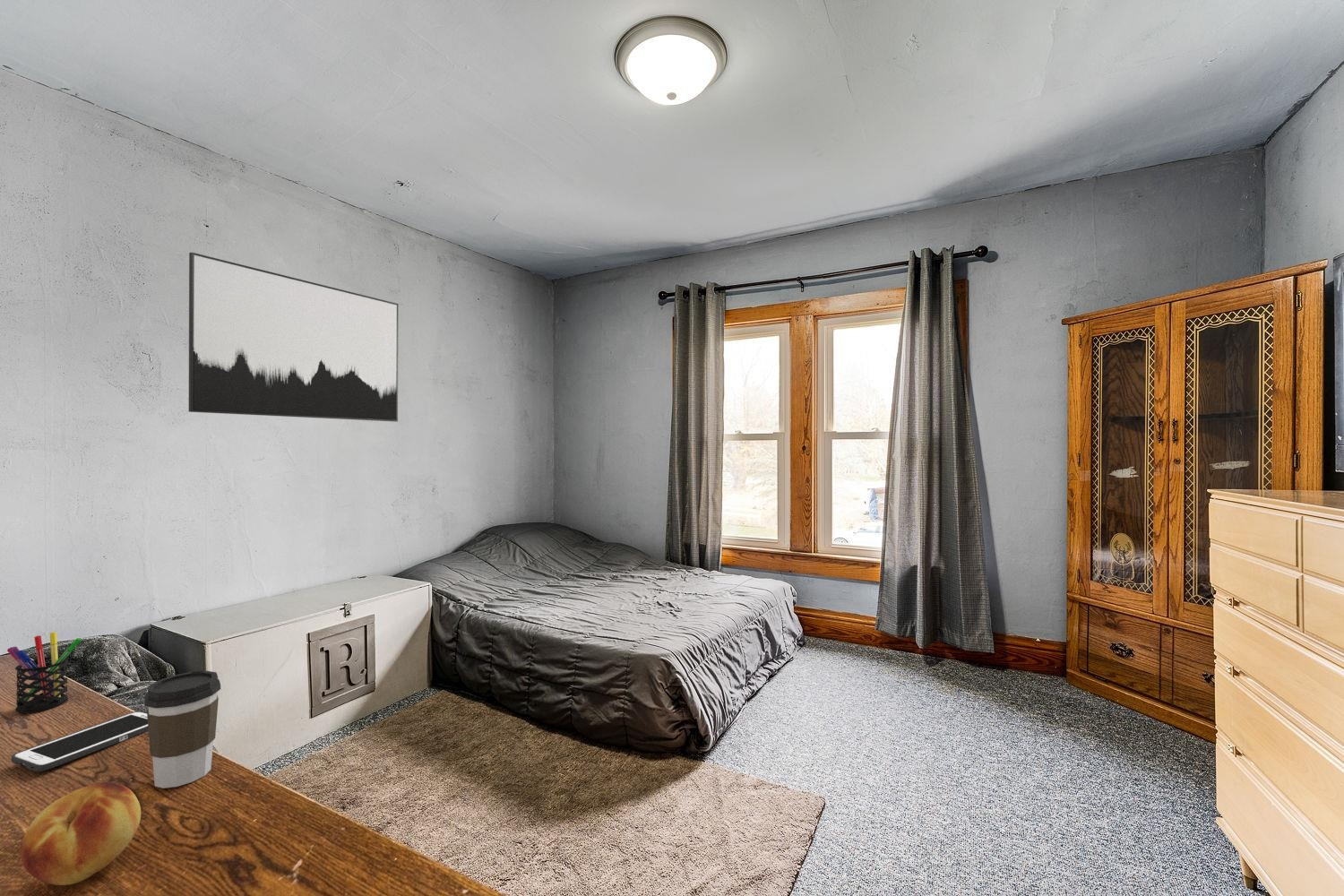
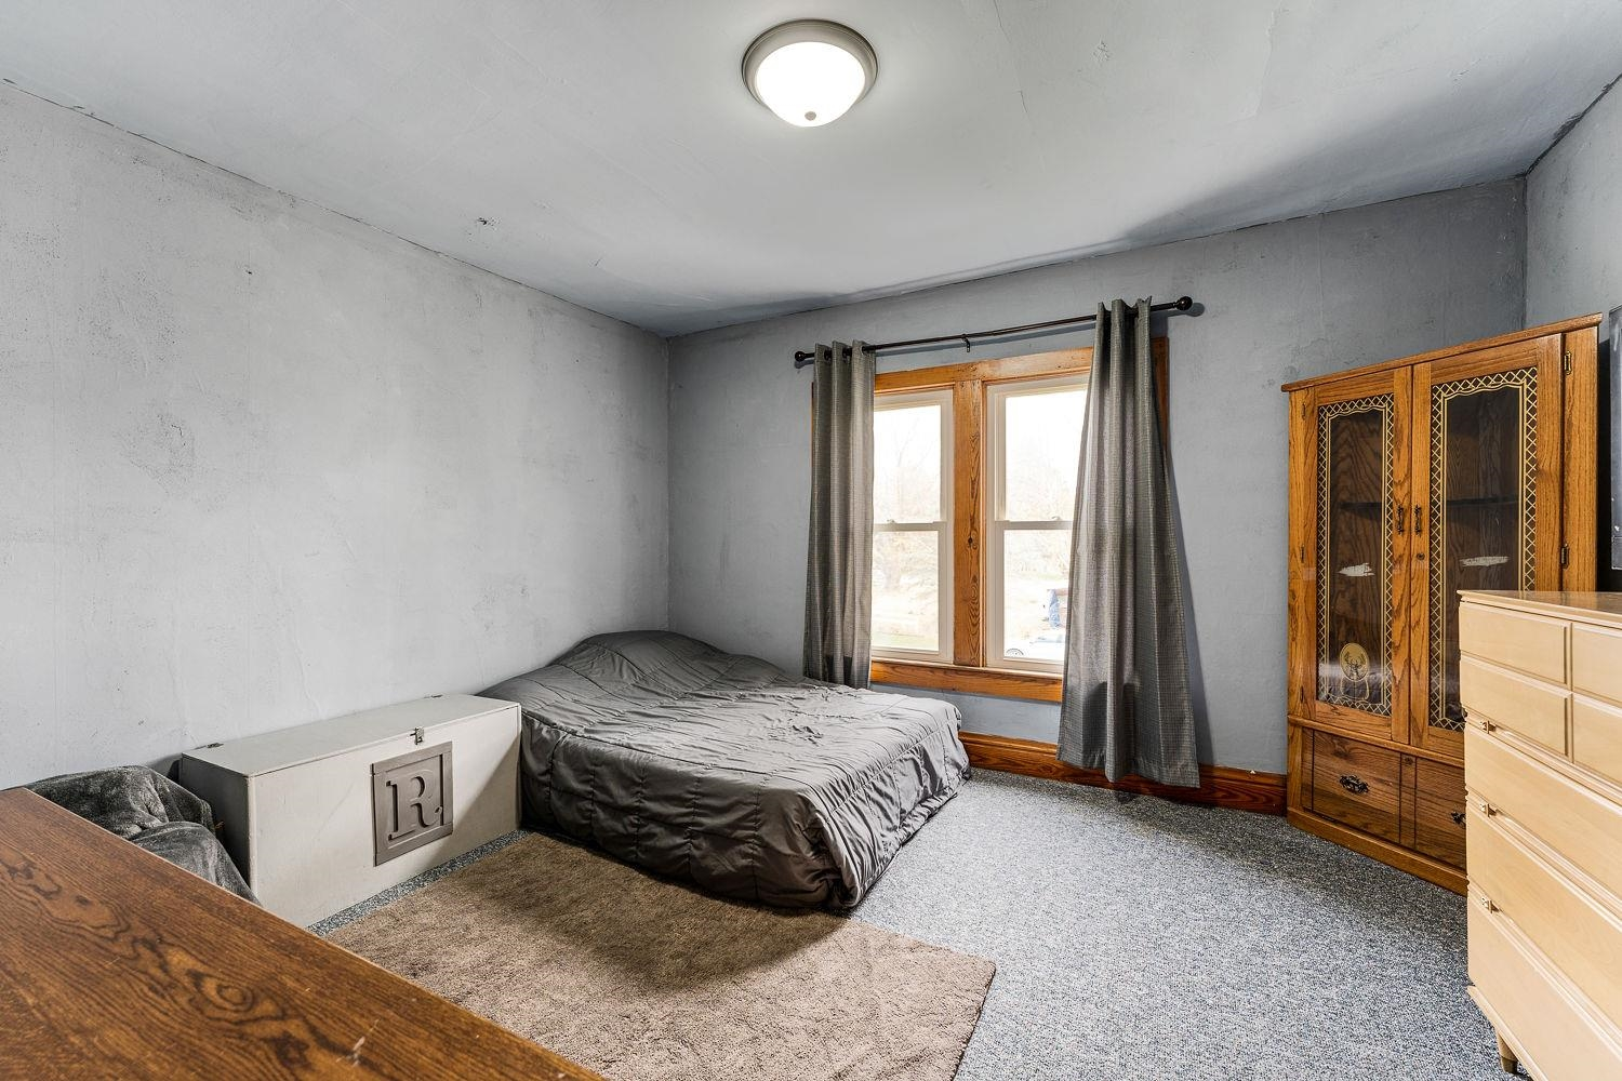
- fruit [20,781,142,886]
- pen holder [6,632,82,714]
- cell phone [11,710,149,772]
- coffee cup [143,670,221,789]
- wall art [188,252,399,423]
